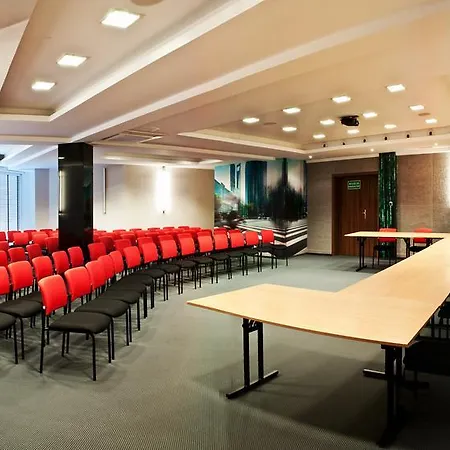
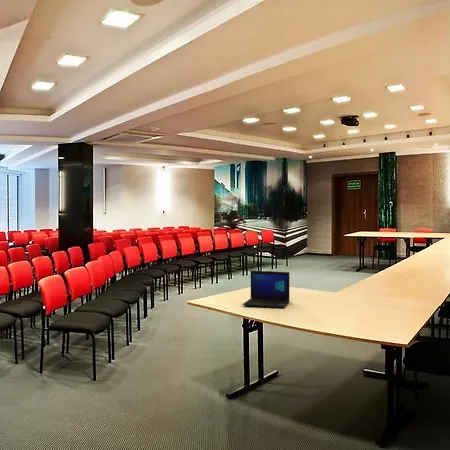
+ laptop [242,270,290,309]
